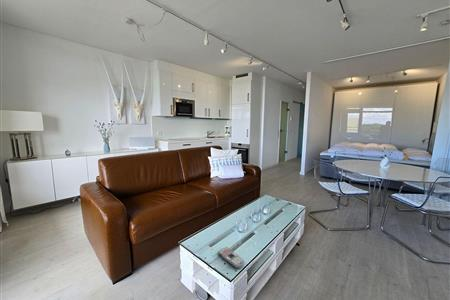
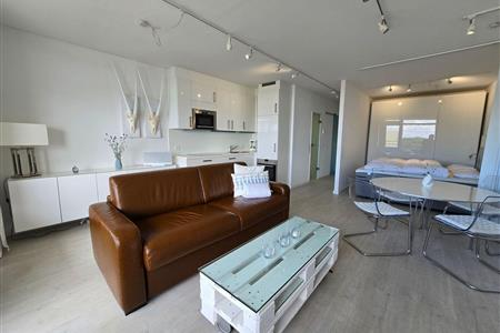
- remote control [217,246,245,269]
